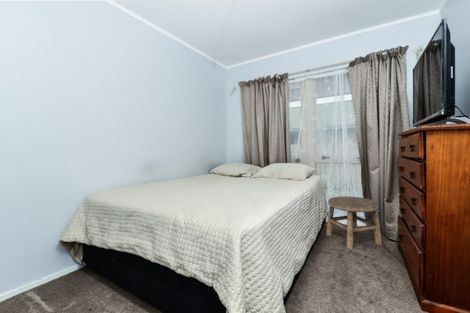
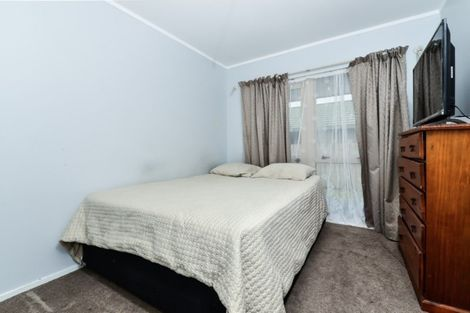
- stool [325,195,383,250]
